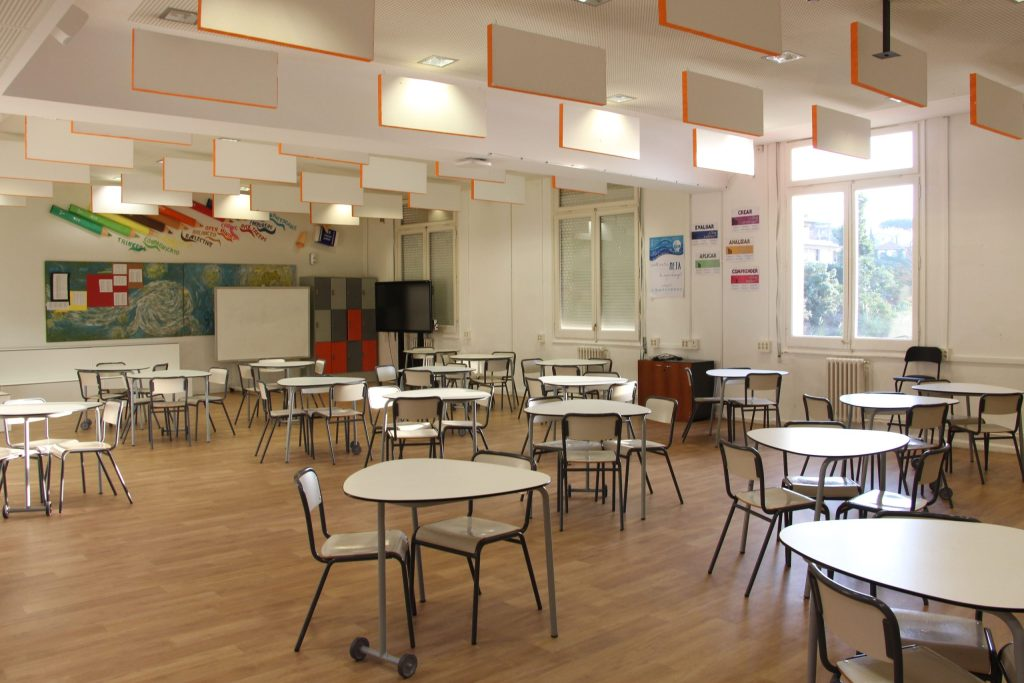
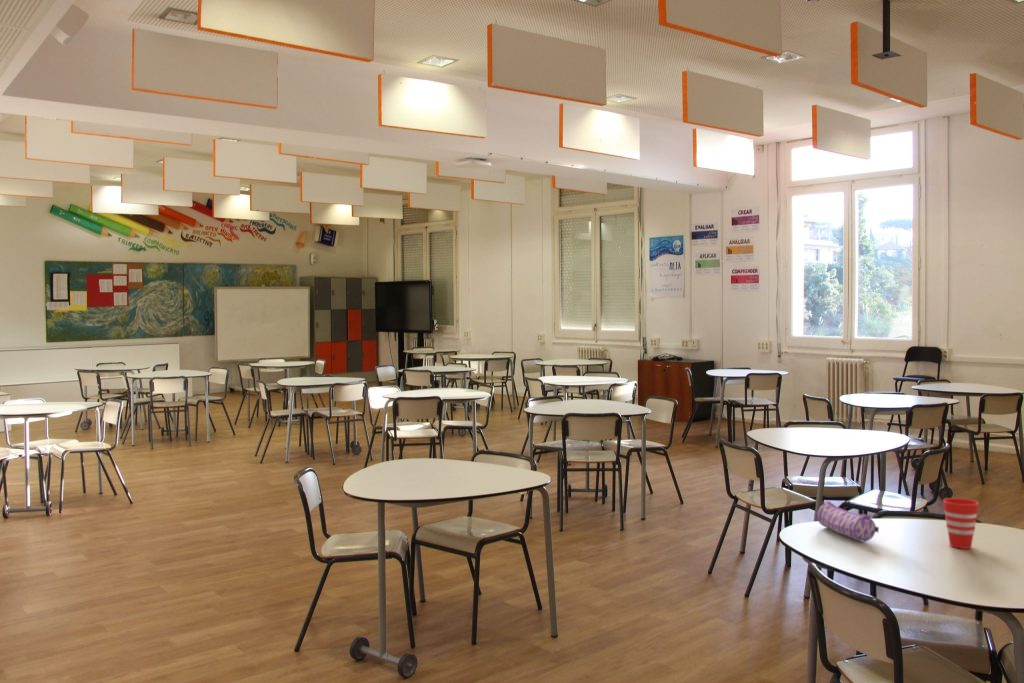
+ cup [942,497,980,550]
+ pencil case [816,500,880,542]
